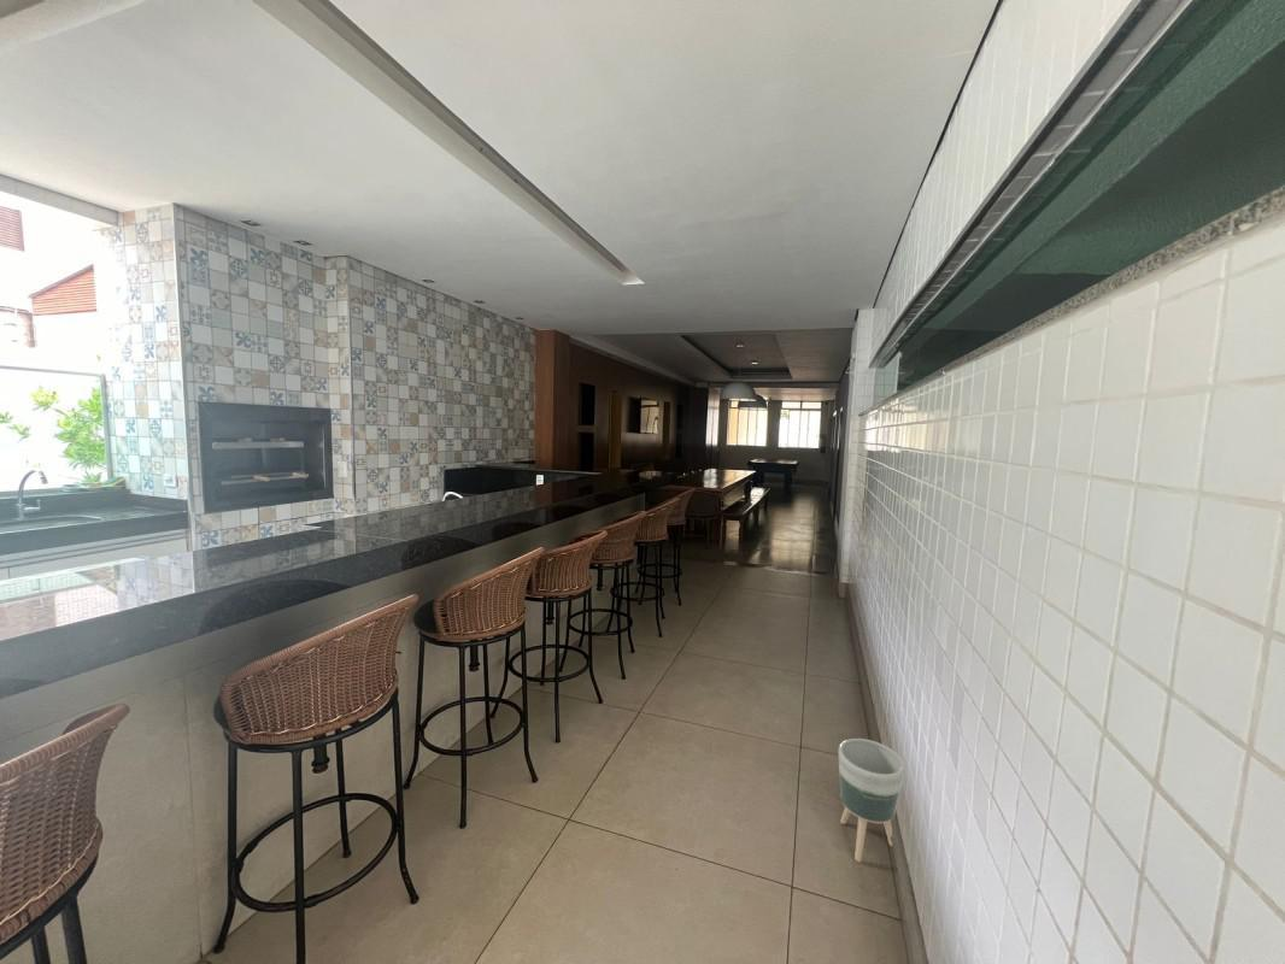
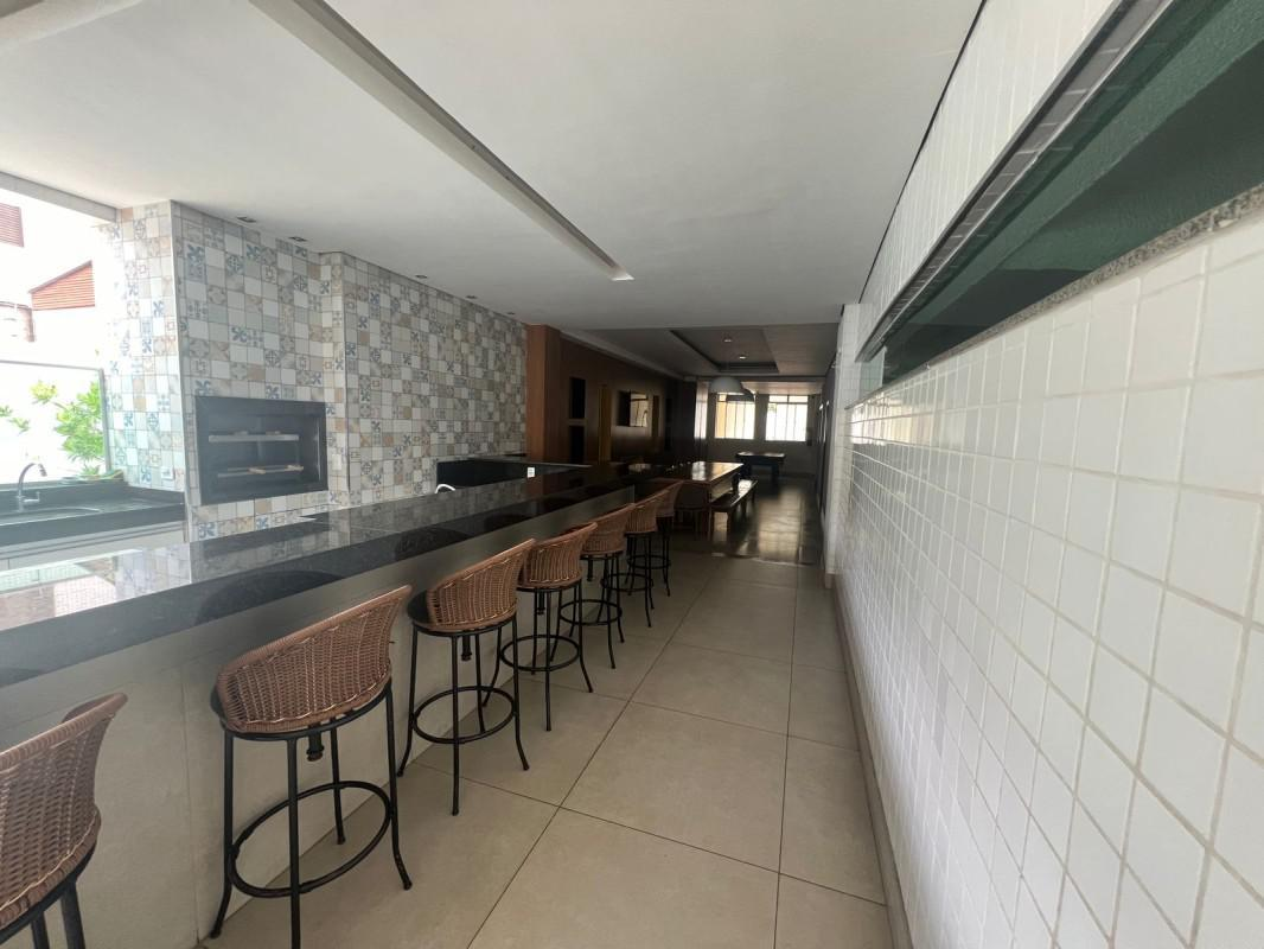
- planter [838,737,906,863]
